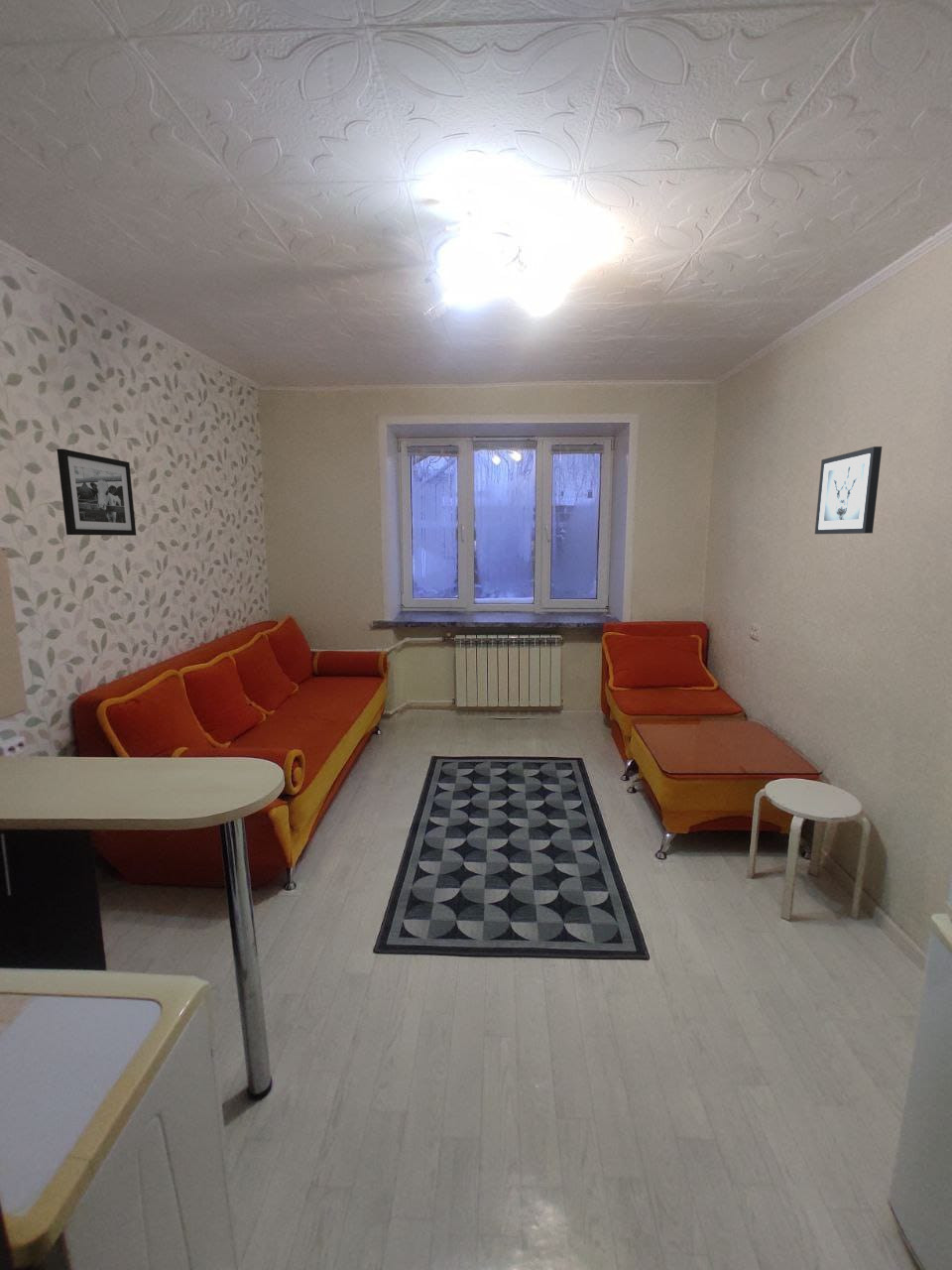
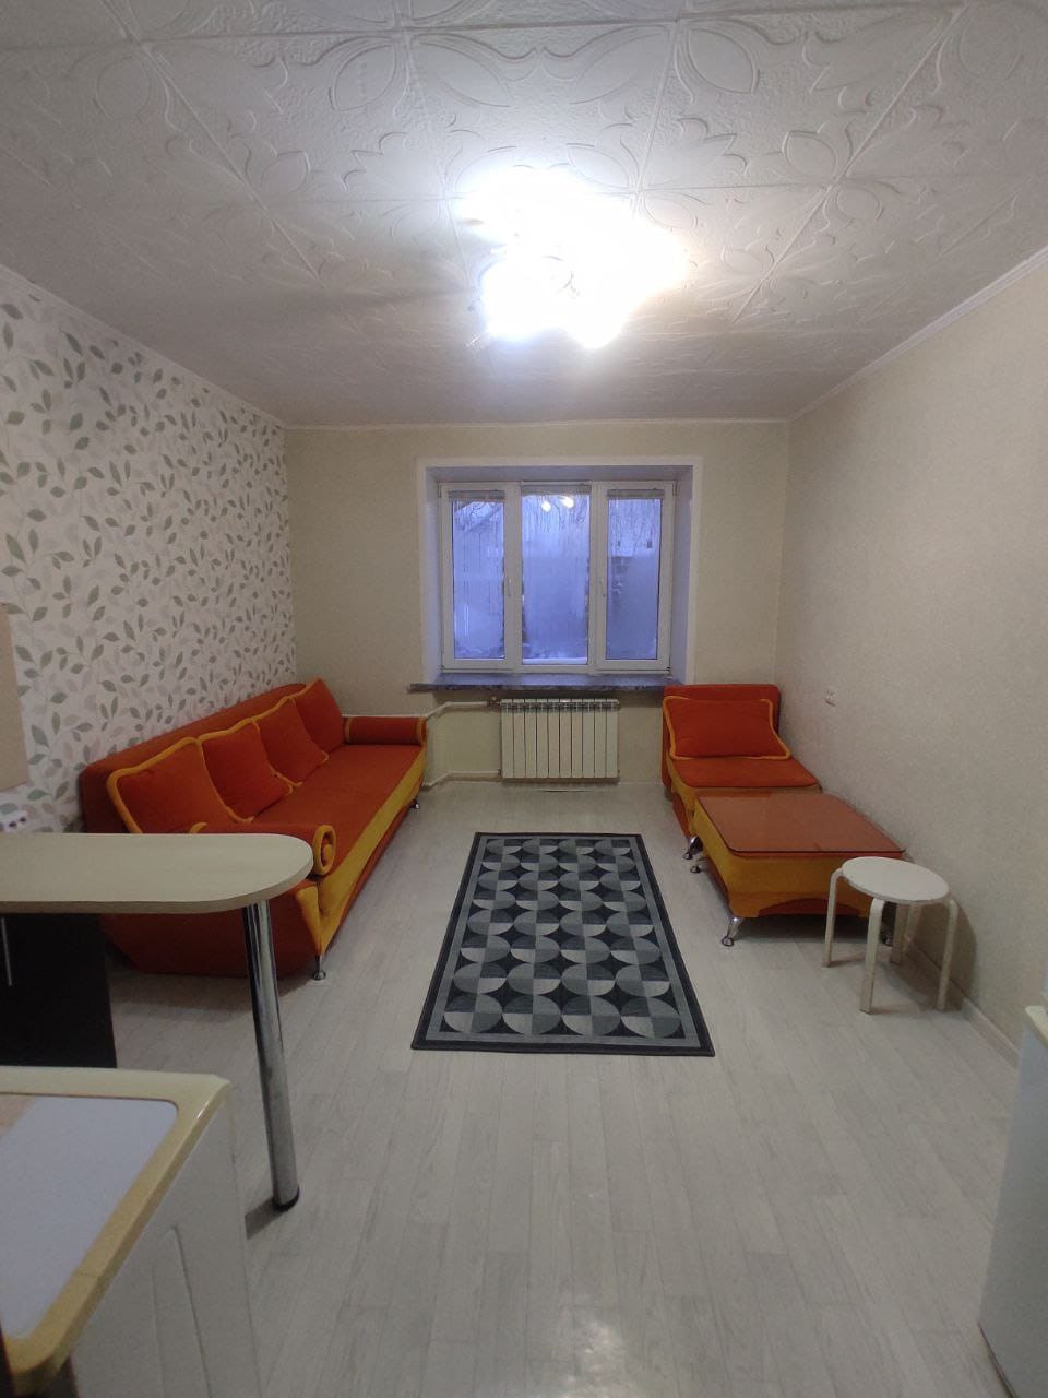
- picture frame [56,447,137,537]
- wall art [814,445,883,535]
